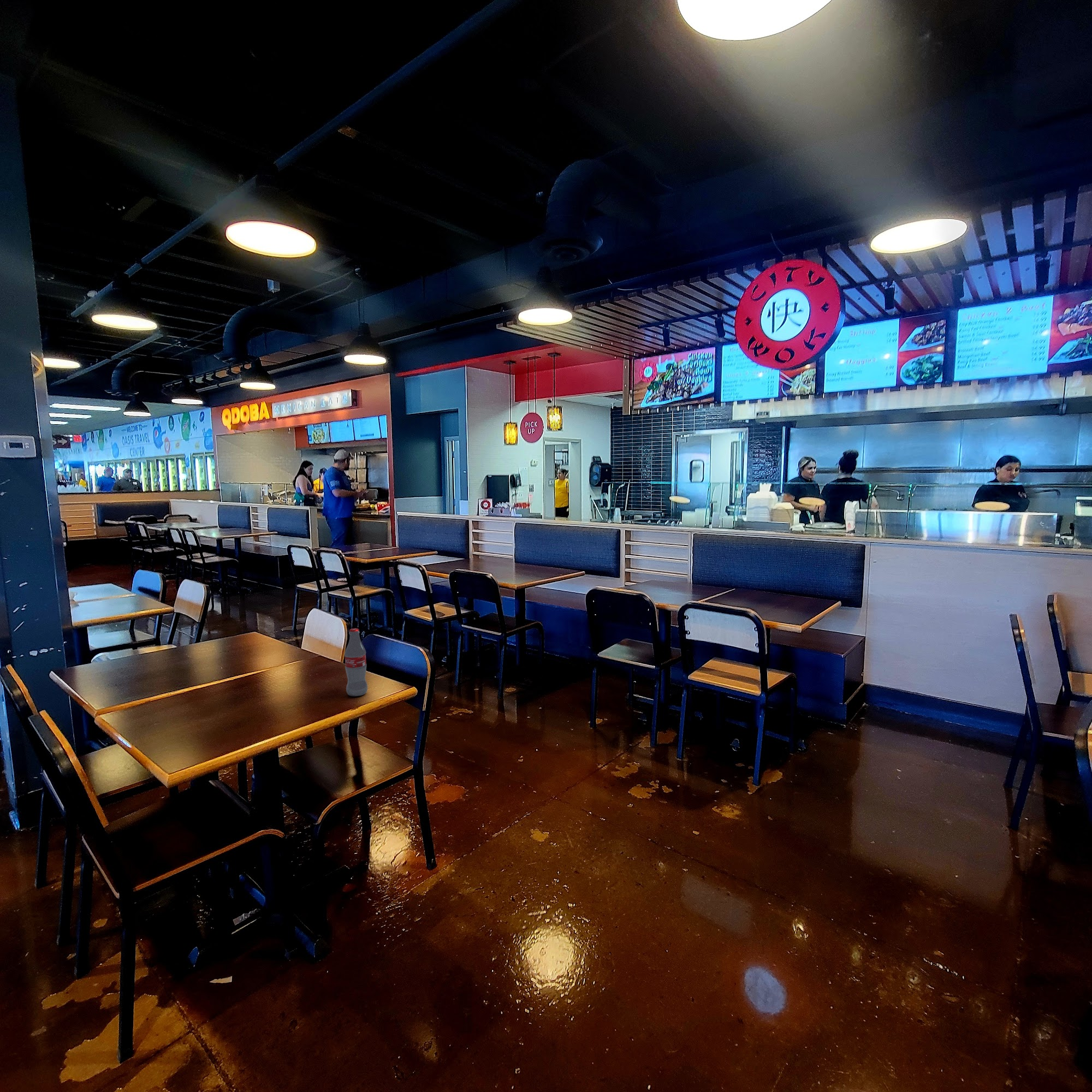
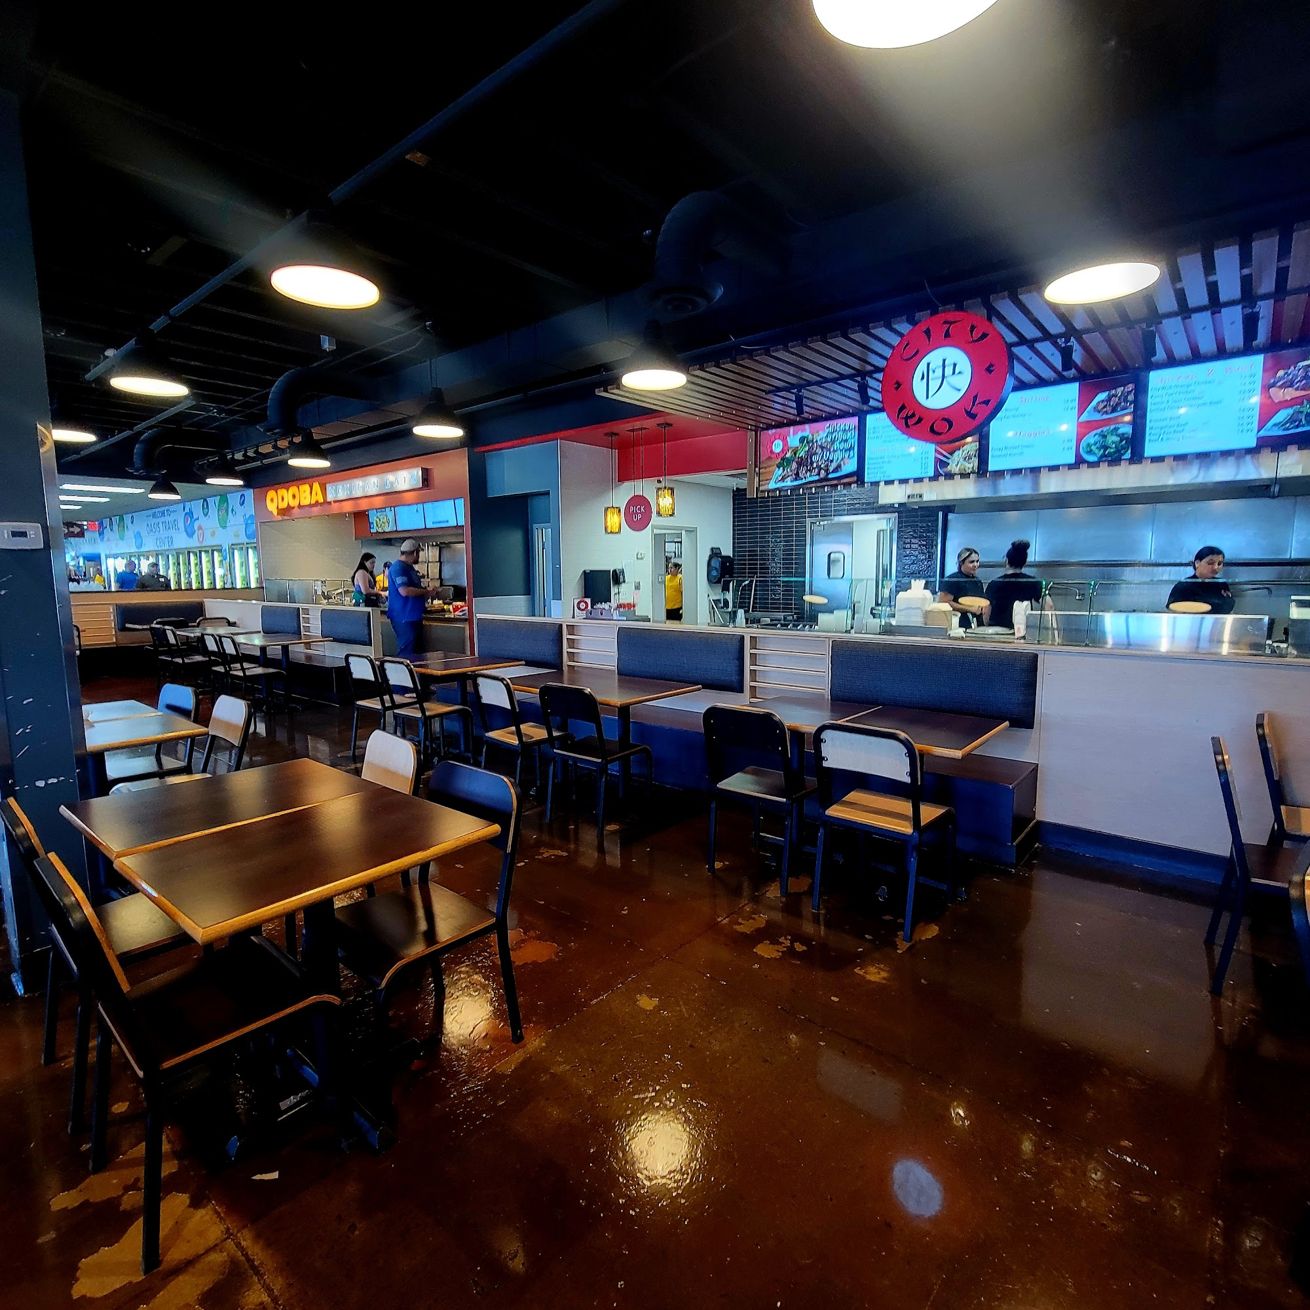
- soda bottle [344,628,368,697]
